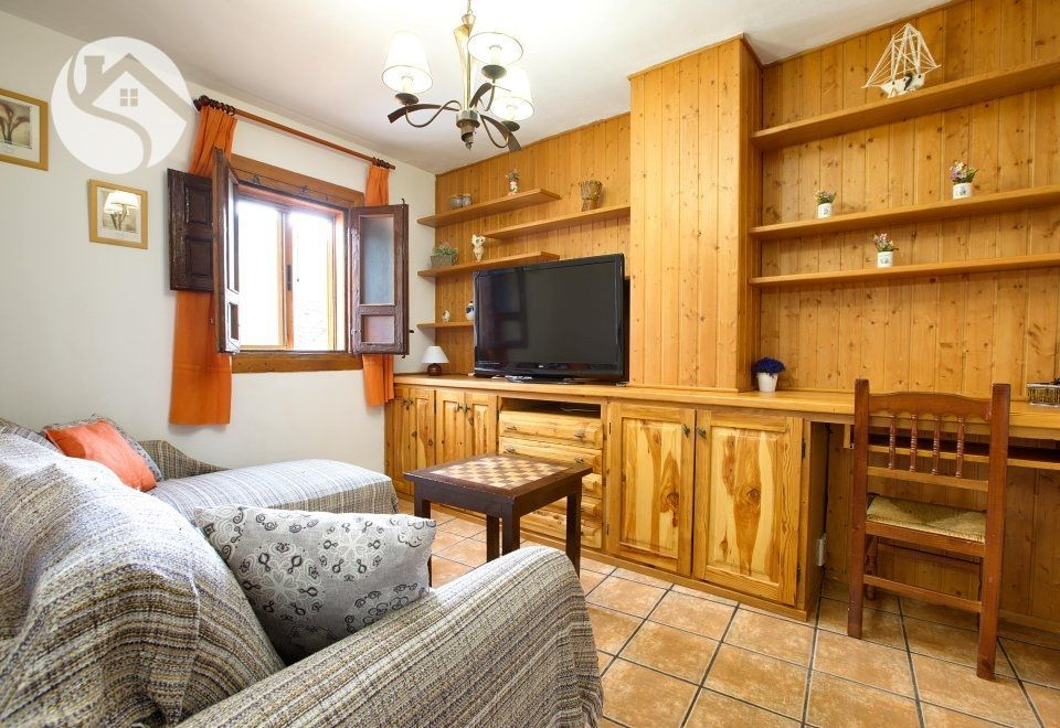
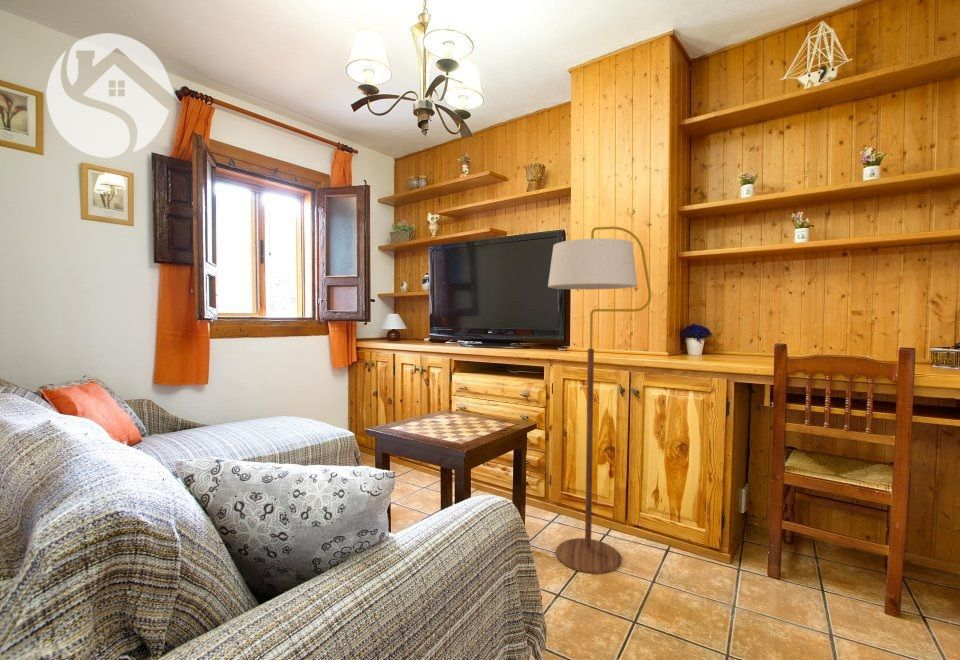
+ floor lamp [547,226,652,575]
